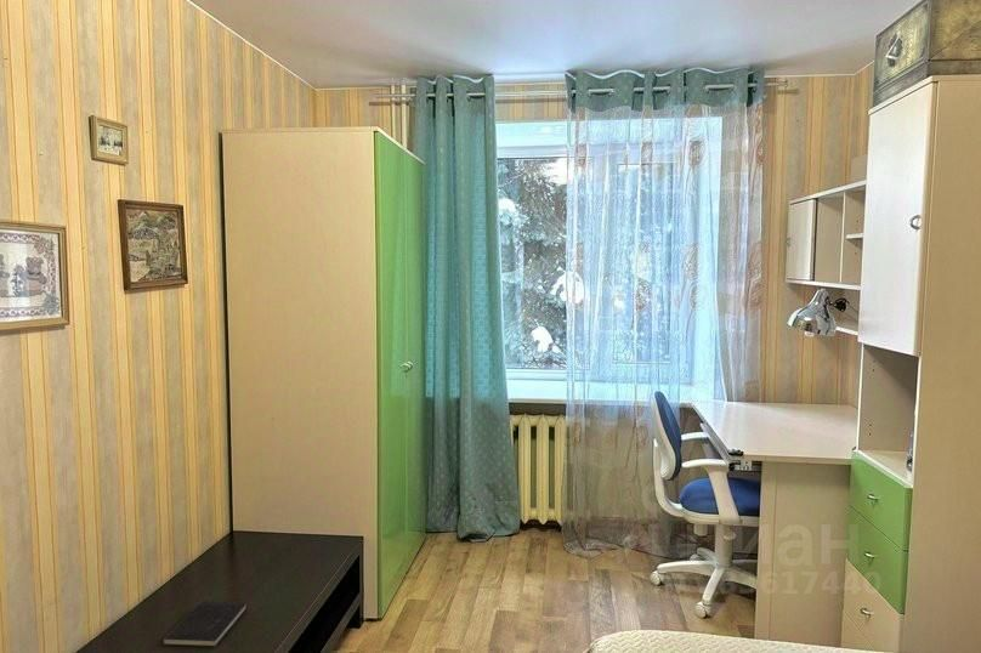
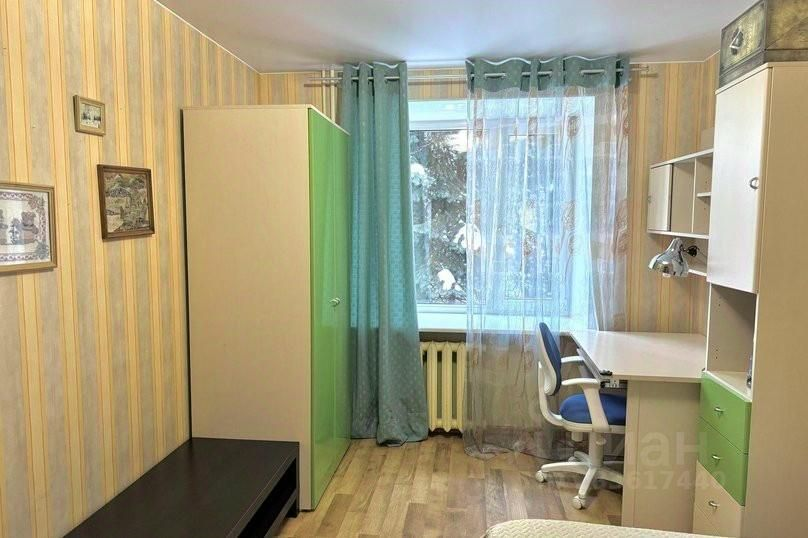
- hardcover book [161,600,248,648]
